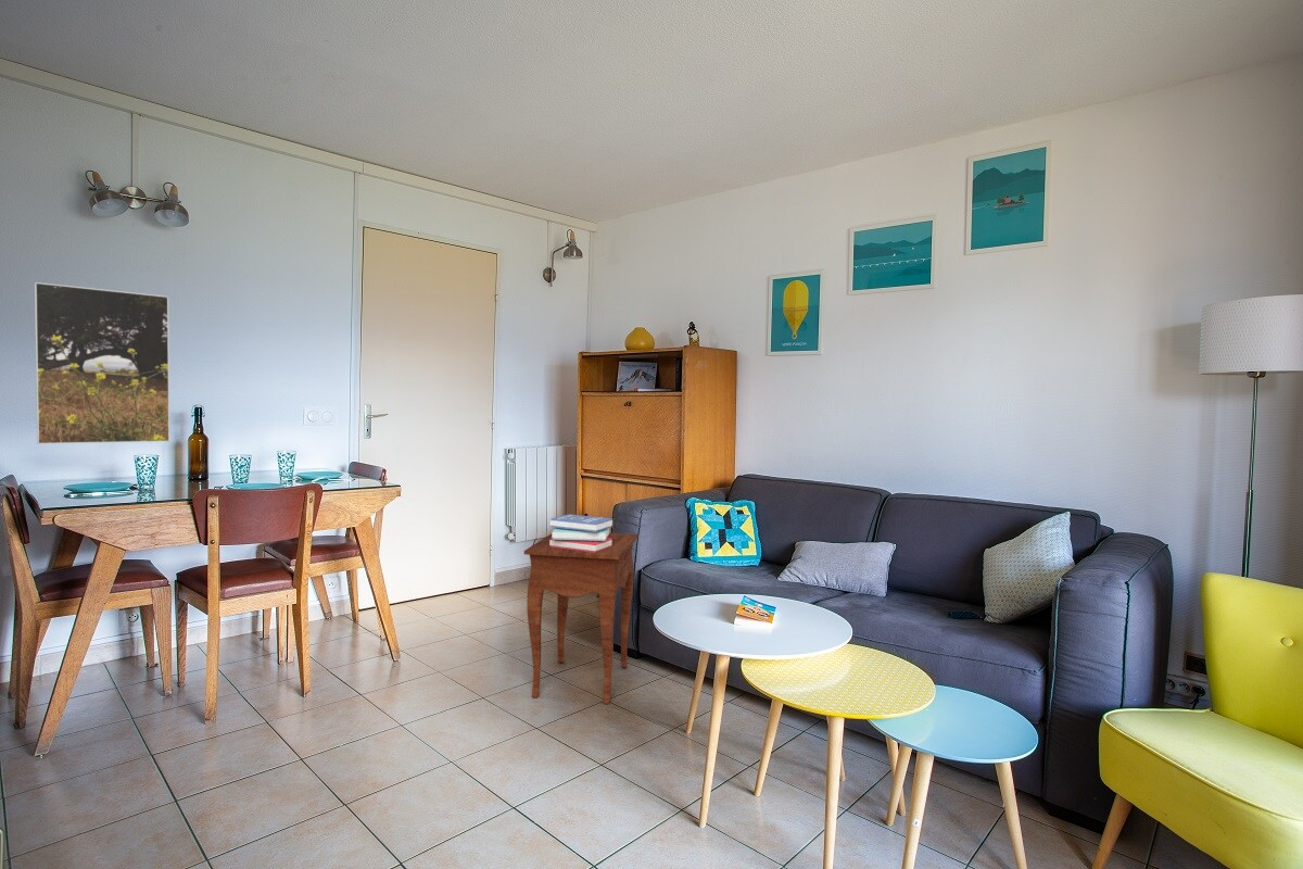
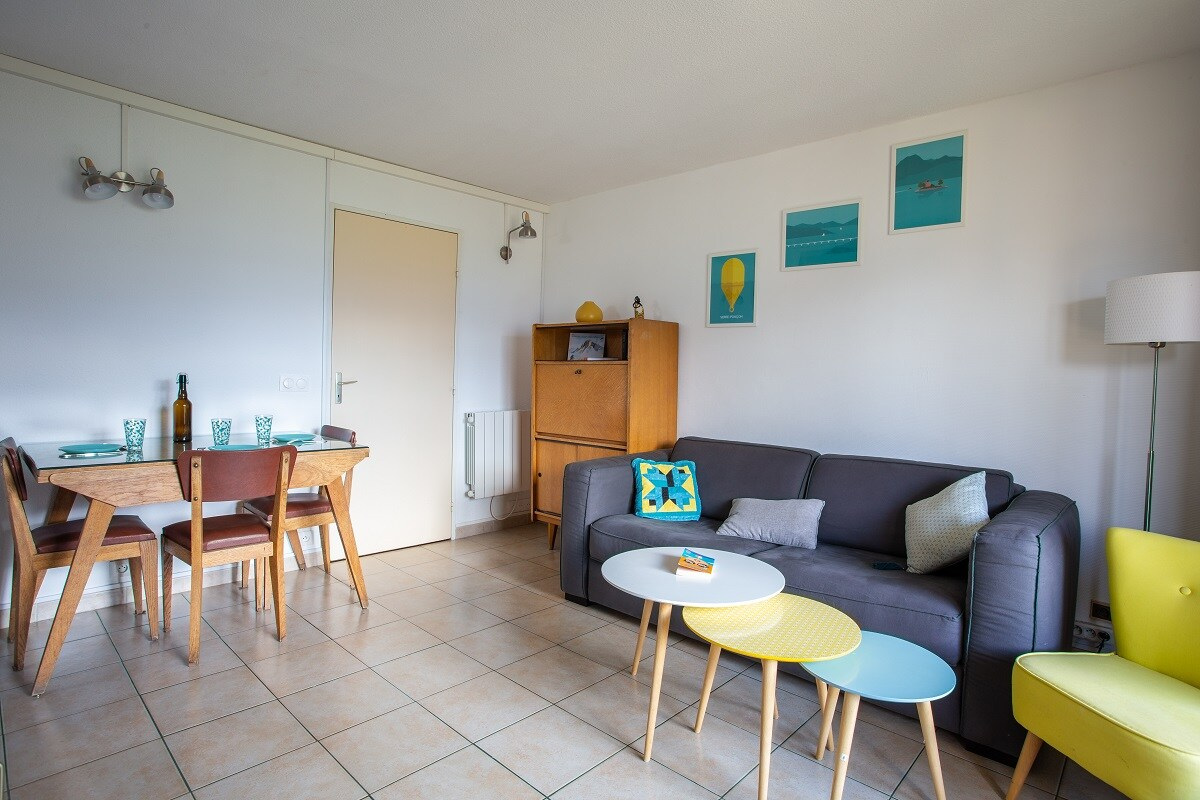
- side table [523,532,640,705]
- book [549,514,613,553]
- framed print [34,281,170,445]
